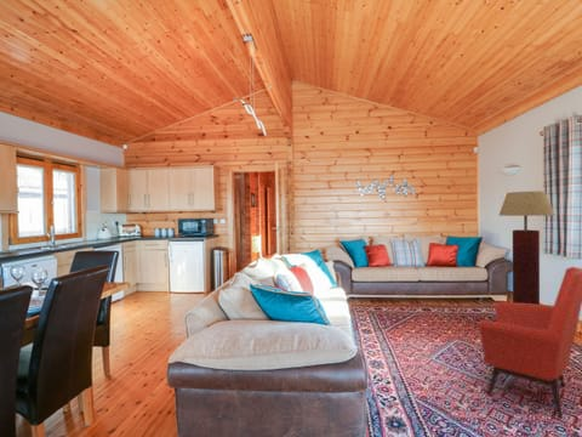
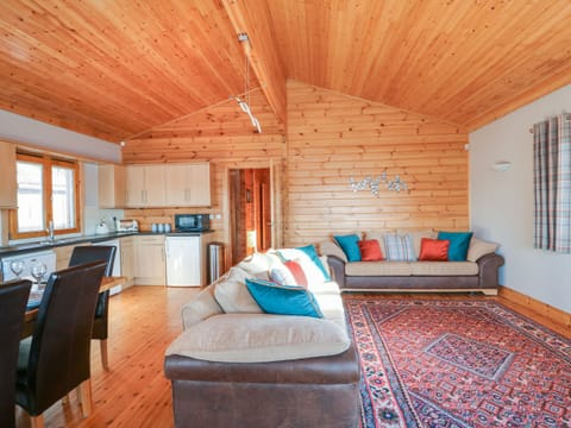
- armchair [477,266,582,420]
- floor lamp [498,191,555,305]
